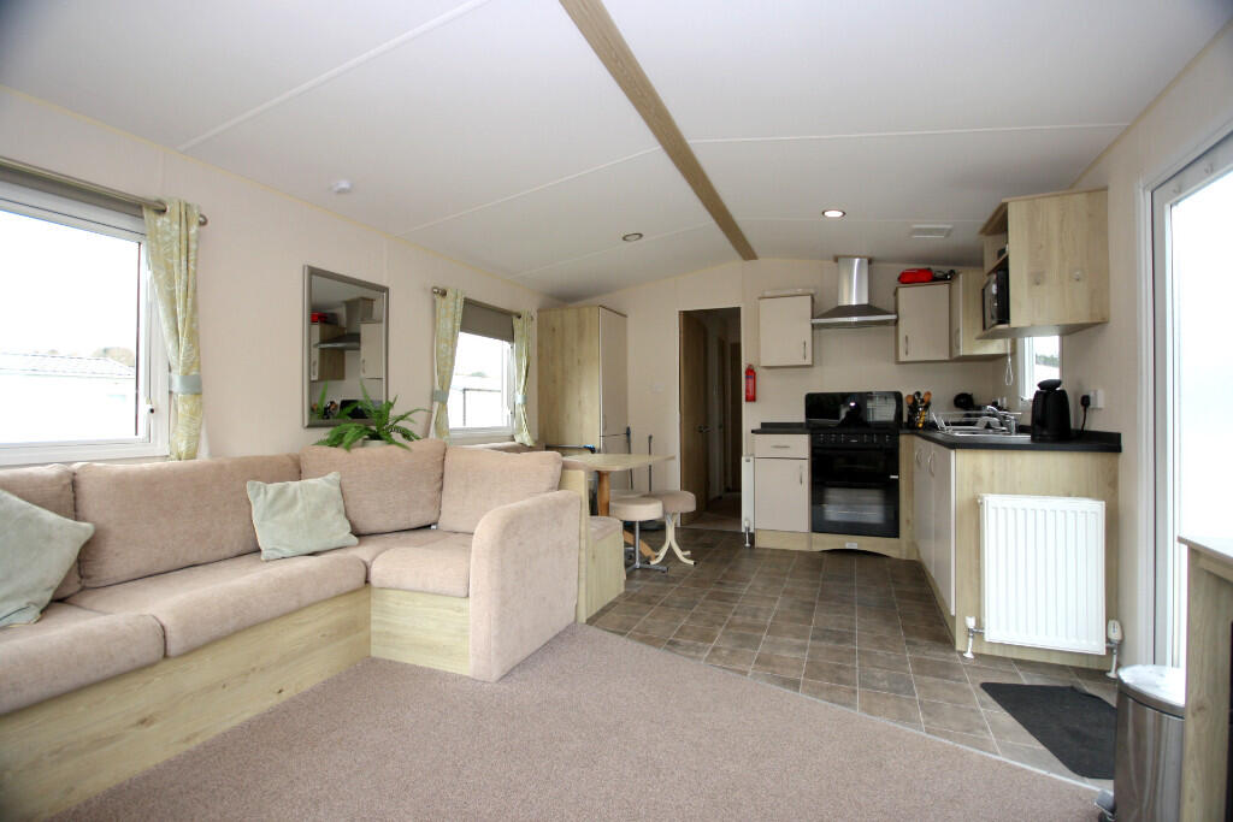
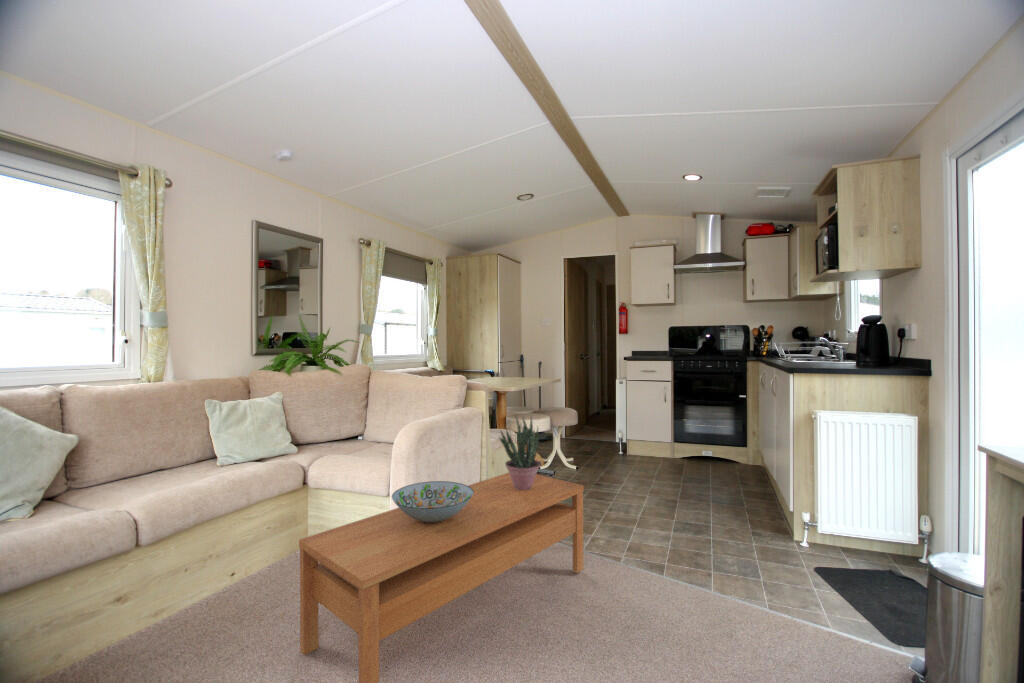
+ potted plant [498,414,541,490]
+ coffee table [298,471,585,683]
+ decorative bowl [391,480,474,522]
